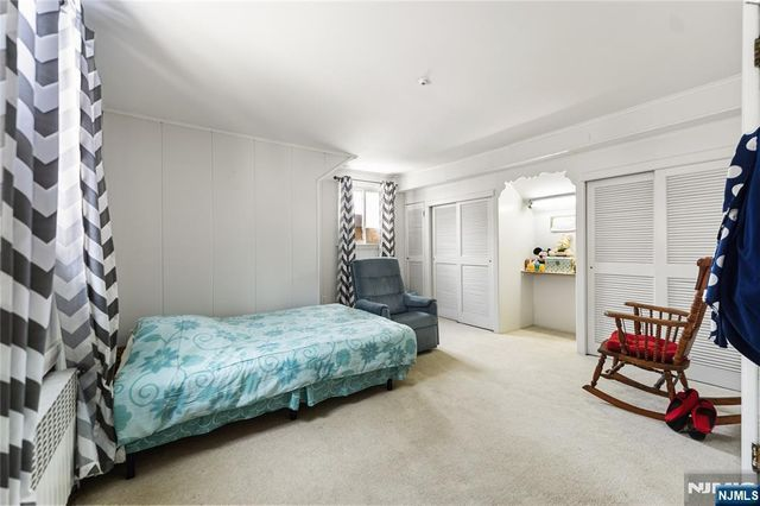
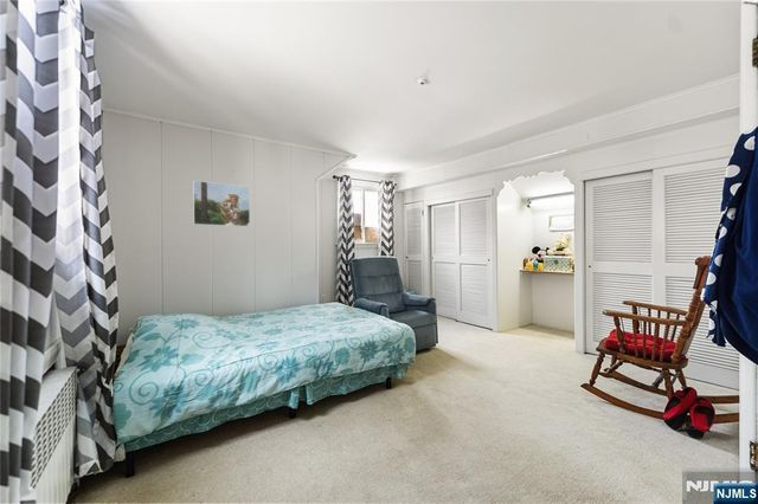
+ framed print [192,180,251,227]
